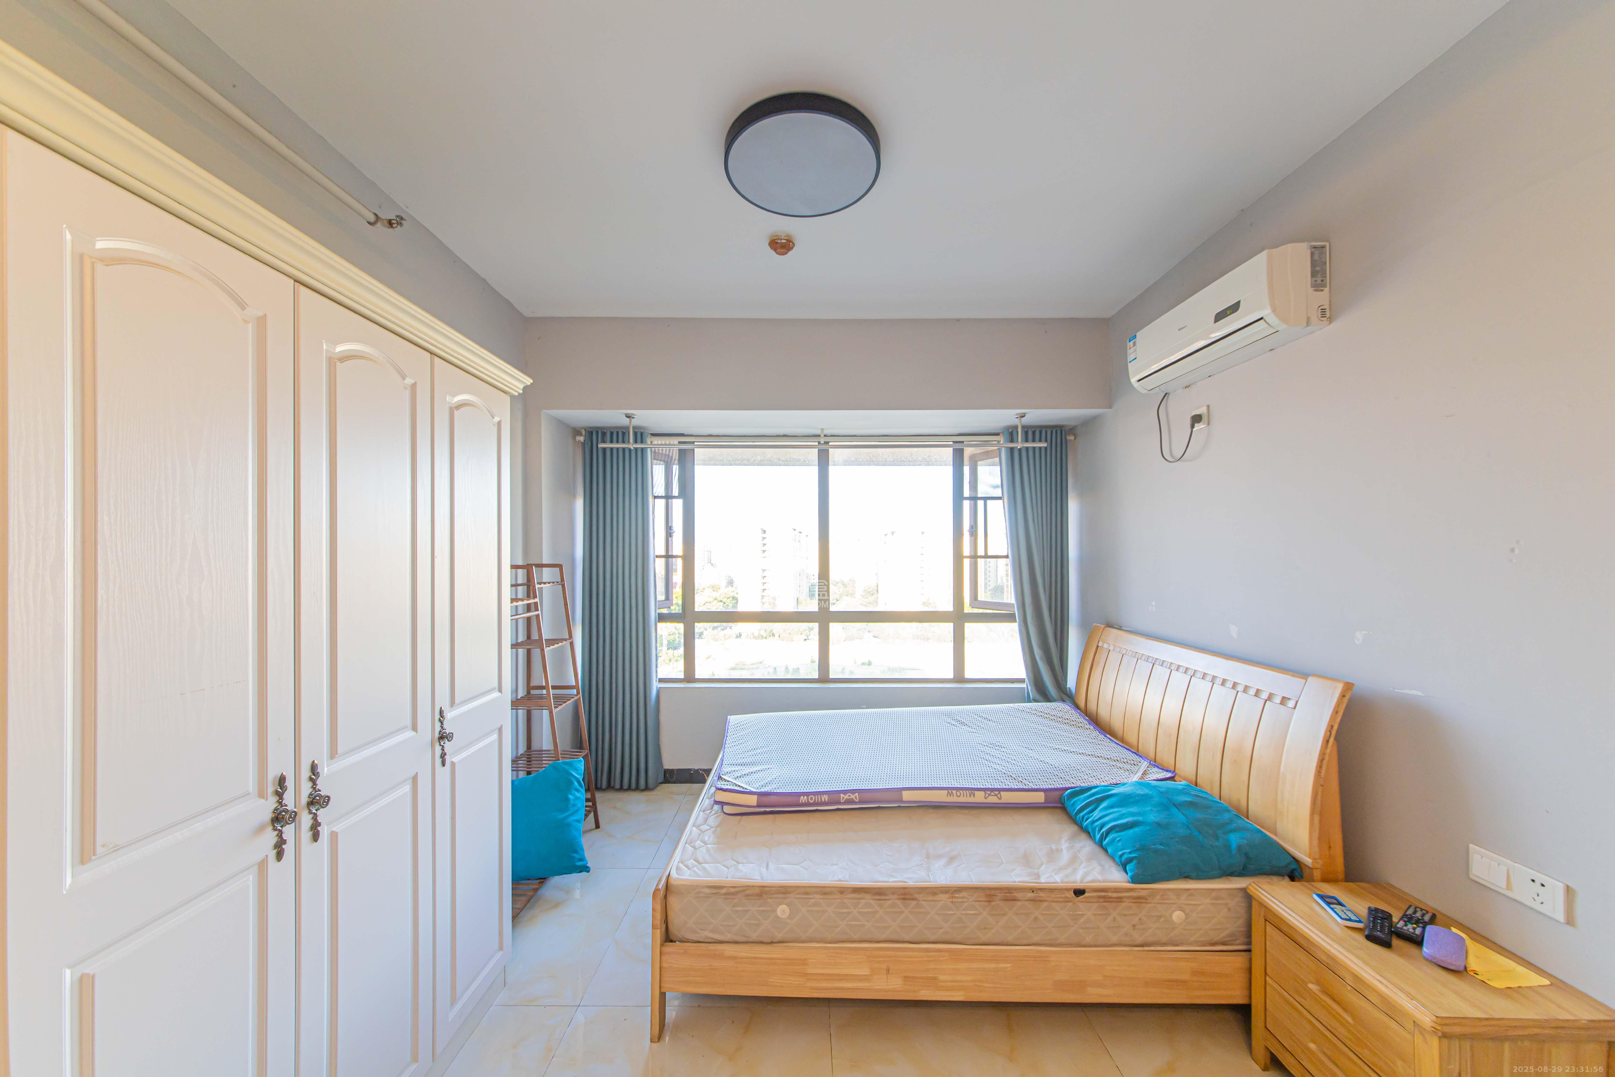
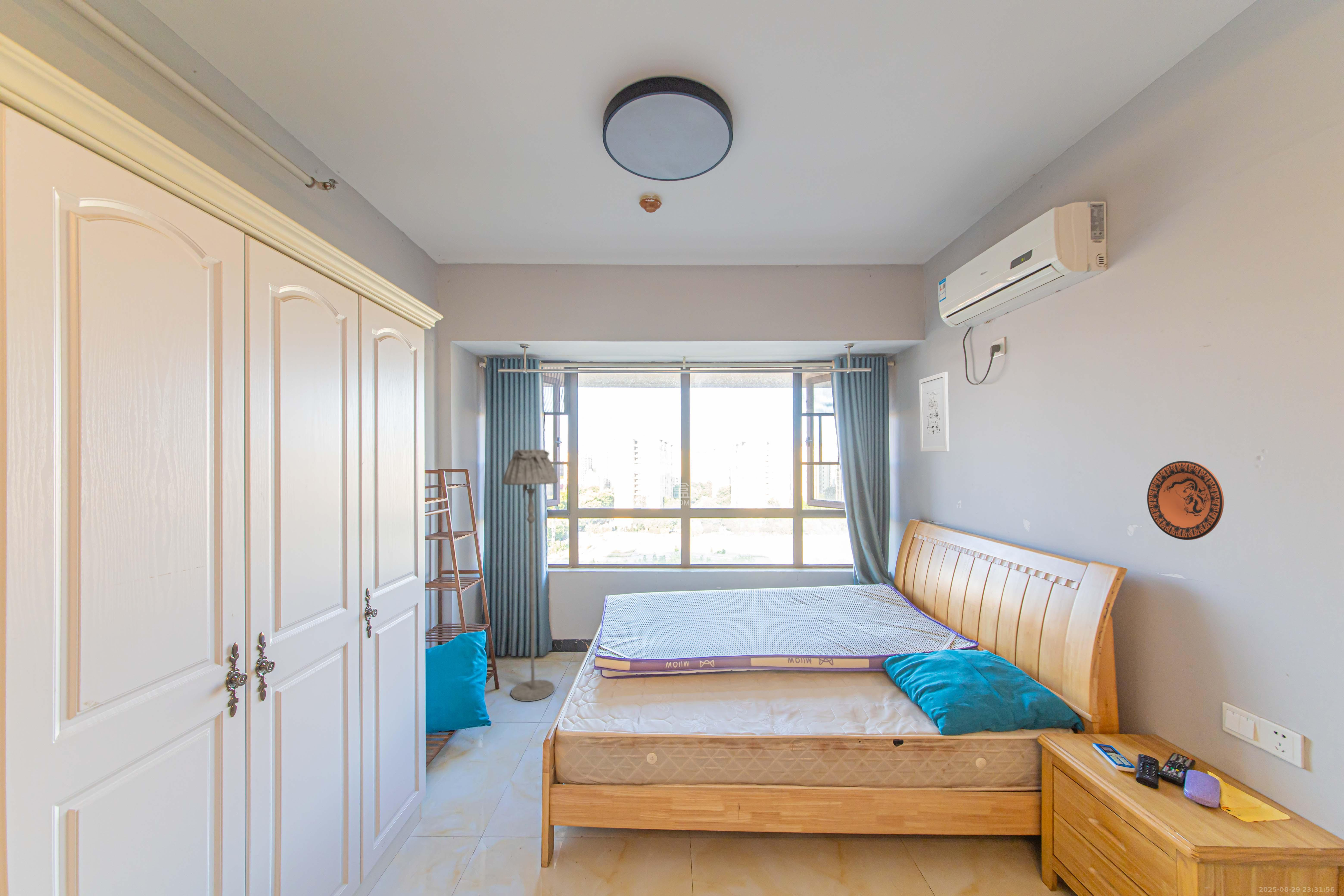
+ wall art [919,371,950,452]
+ floor lamp [502,449,558,702]
+ decorative plate [1147,461,1224,540]
